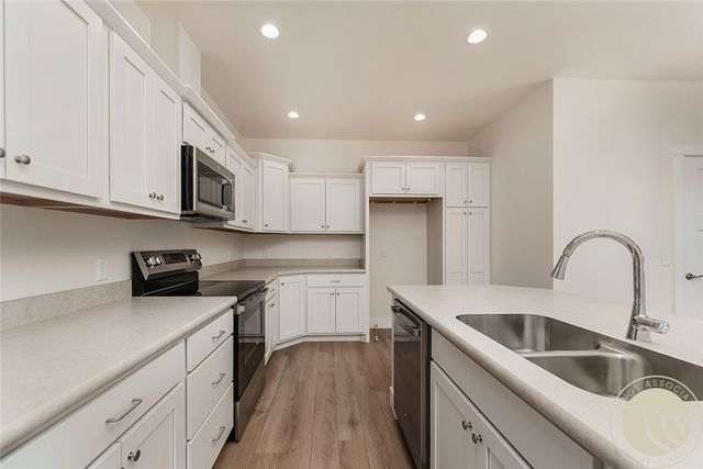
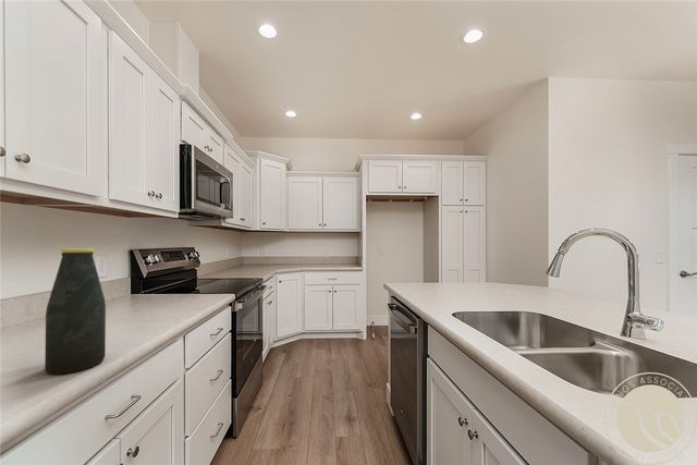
+ bottle [44,247,107,376]
